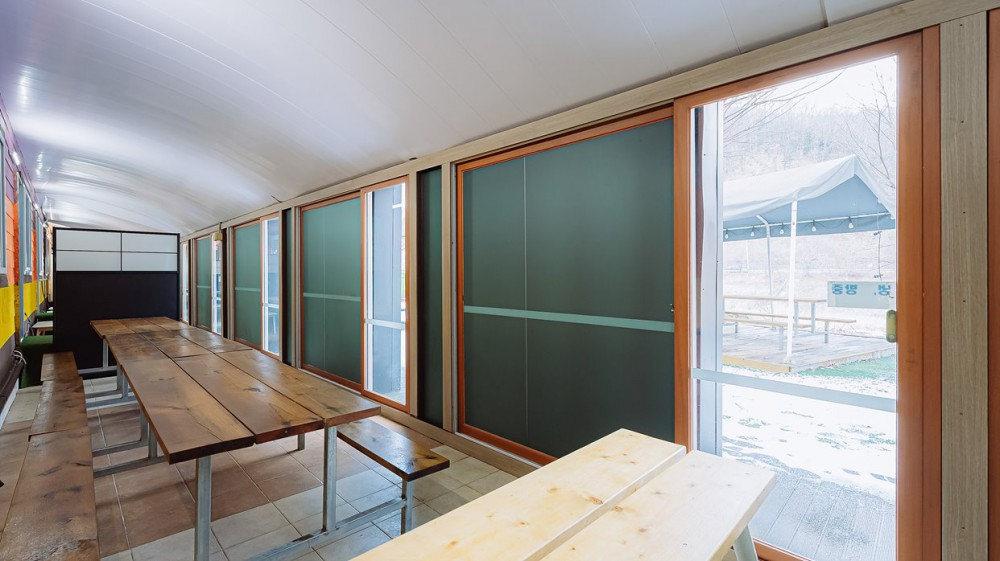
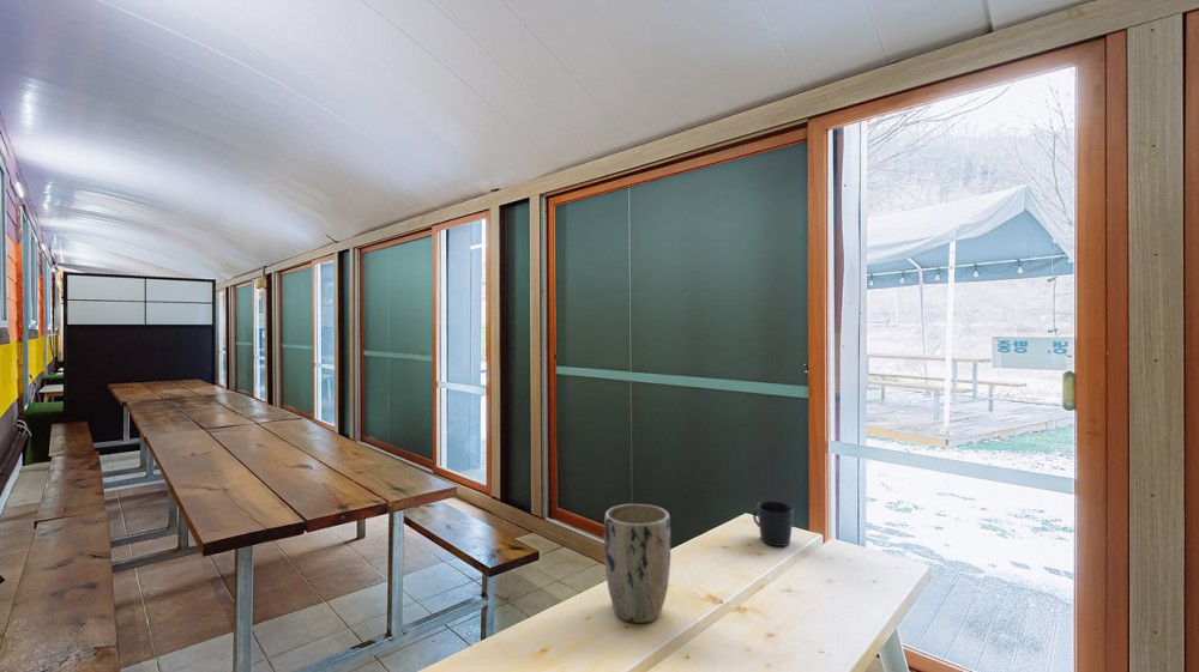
+ plant pot [603,503,671,624]
+ cup [752,500,795,547]
